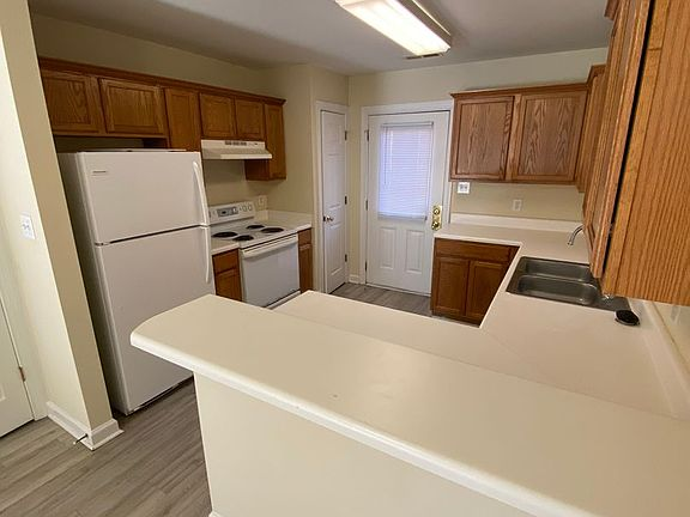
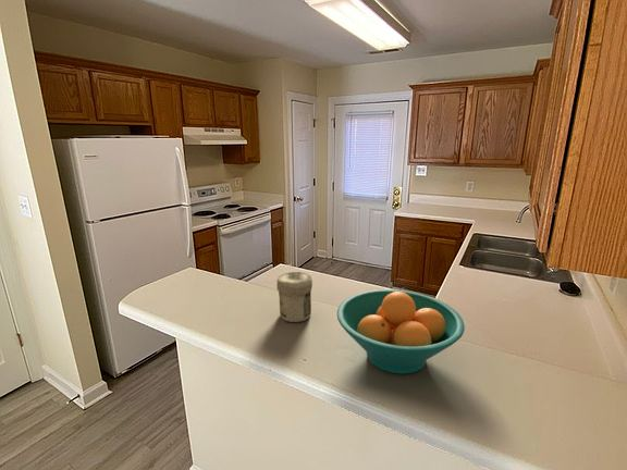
+ fruit bowl [336,288,466,374]
+ jar [275,271,314,323]
